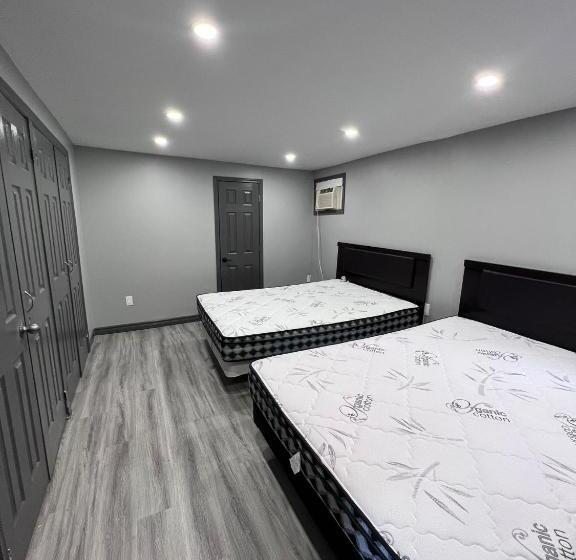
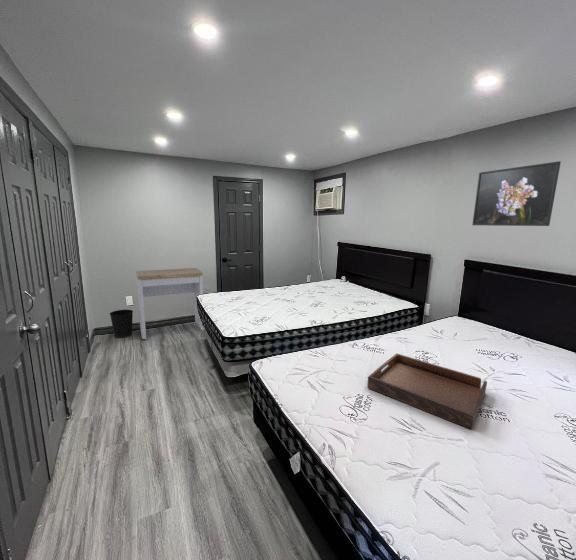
+ desk [135,267,205,340]
+ wastebasket [109,309,134,339]
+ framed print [471,160,562,227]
+ serving tray [366,352,488,430]
